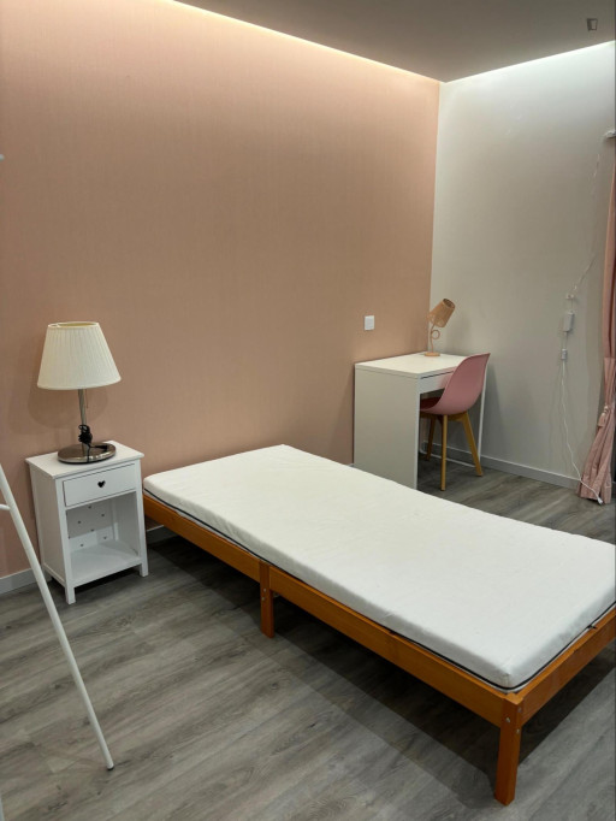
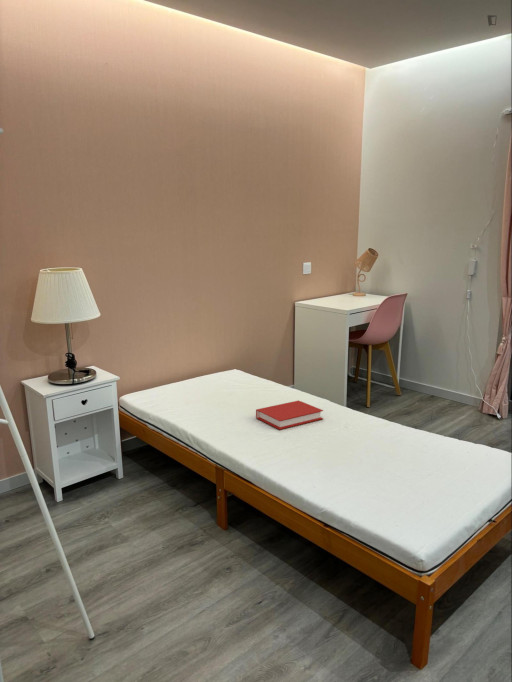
+ book [255,399,324,431]
